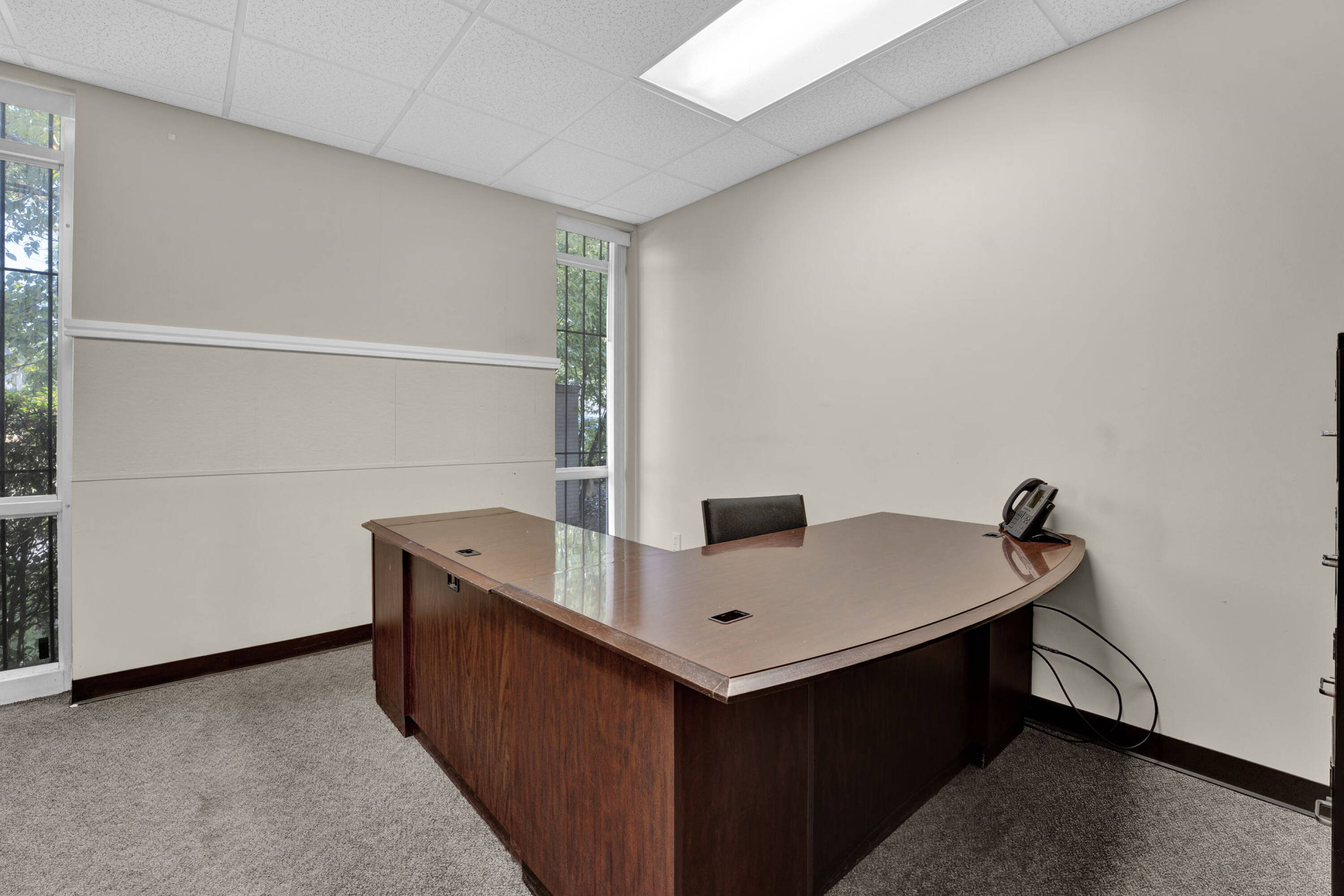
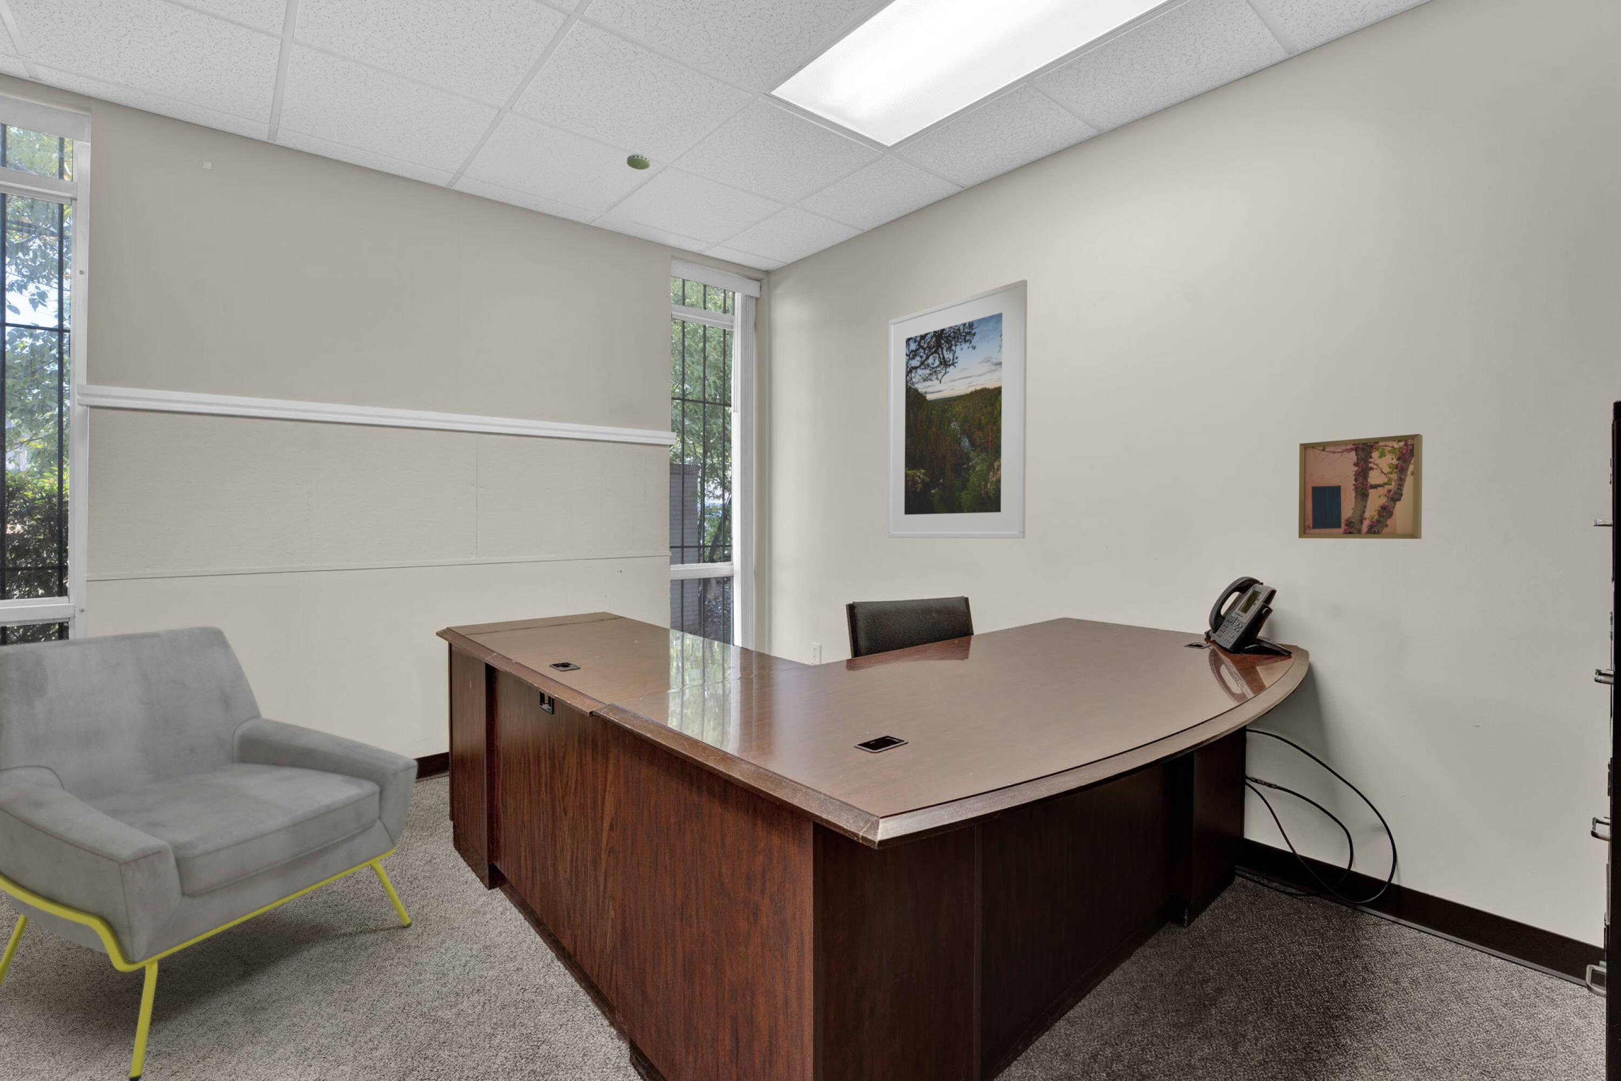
+ wall art [1298,433,1423,539]
+ smoke detector [626,153,650,170]
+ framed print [886,279,1028,539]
+ armchair [0,626,419,1081]
